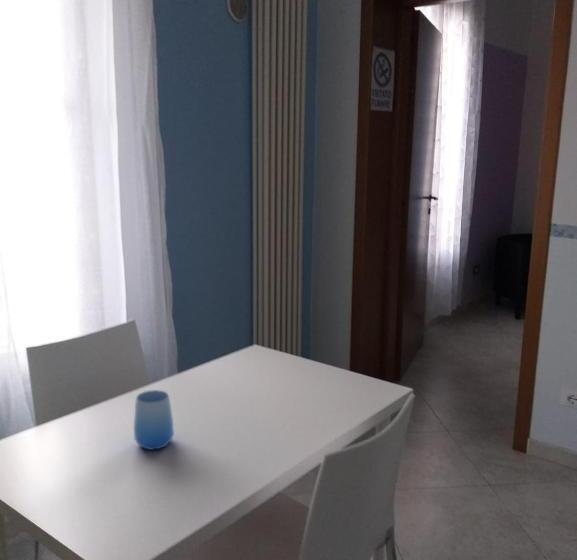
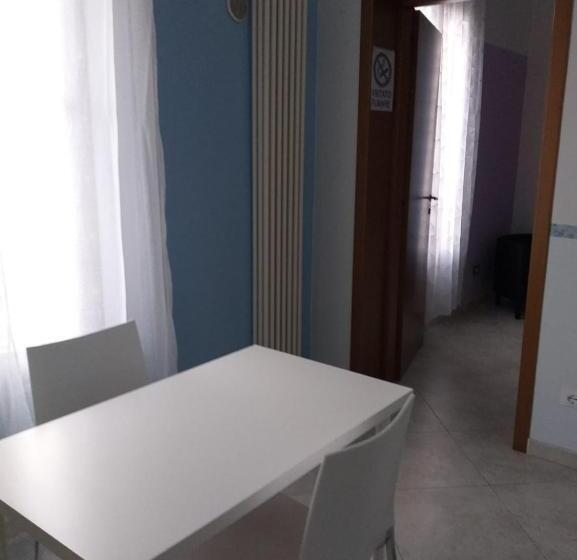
- cup [133,389,175,451]
